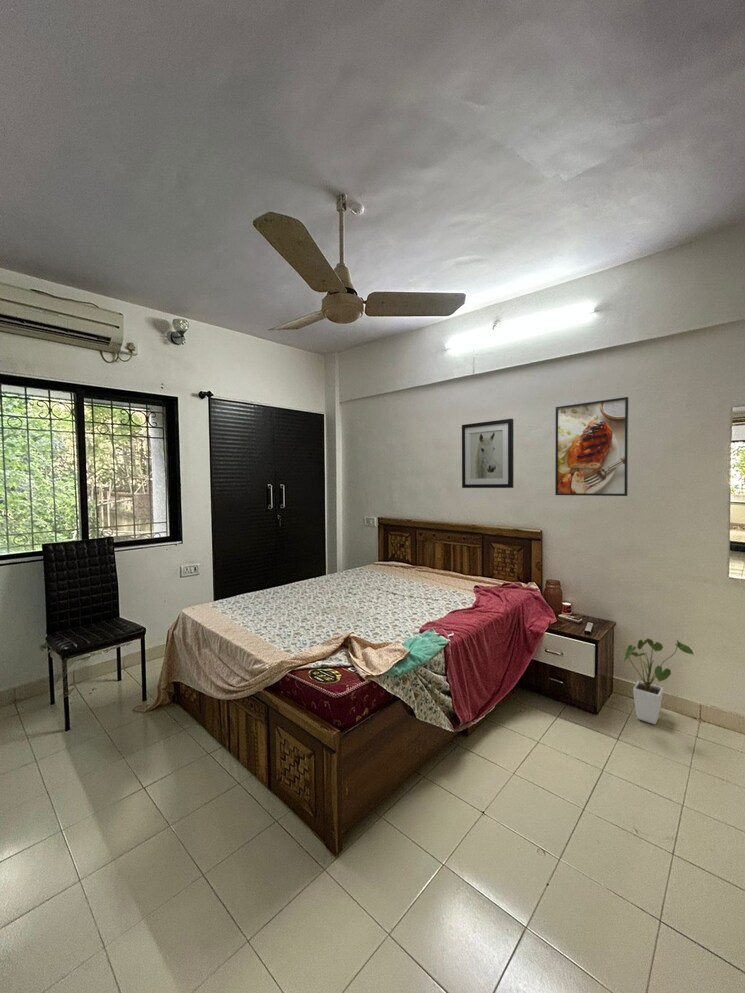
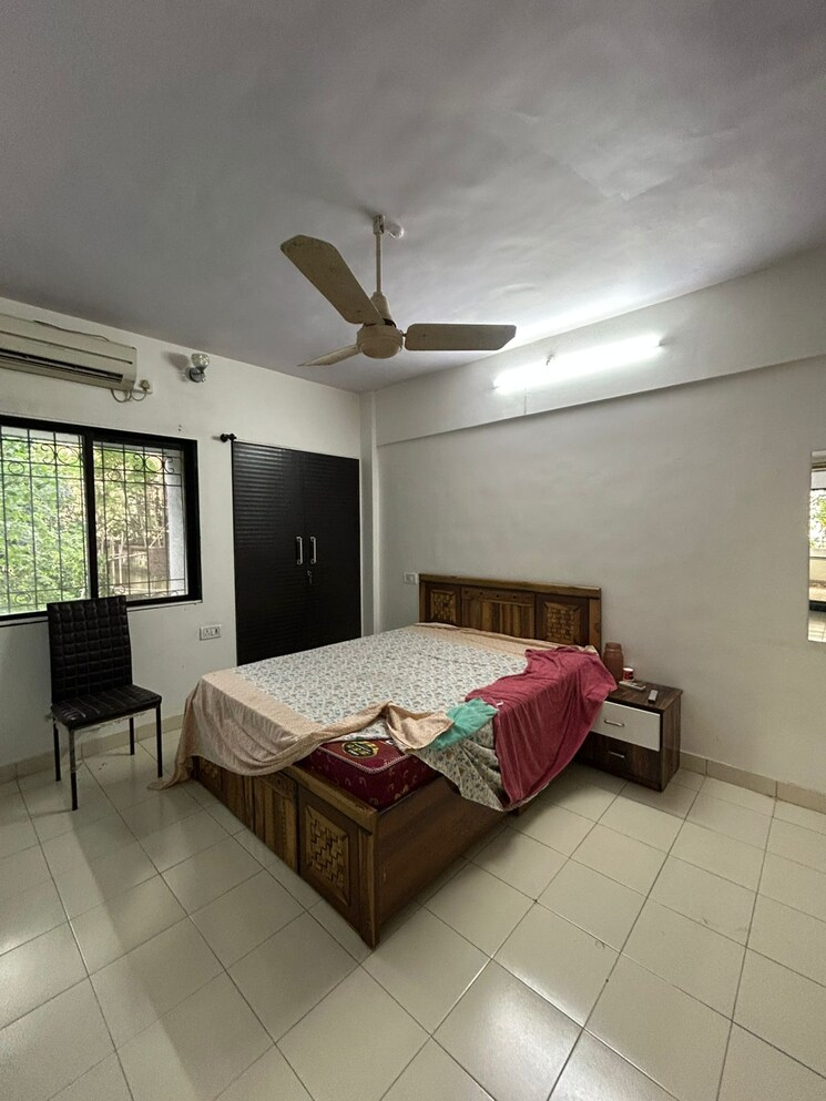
- house plant [623,638,695,725]
- wall art [461,418,514,489]
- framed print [554,396,629,497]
